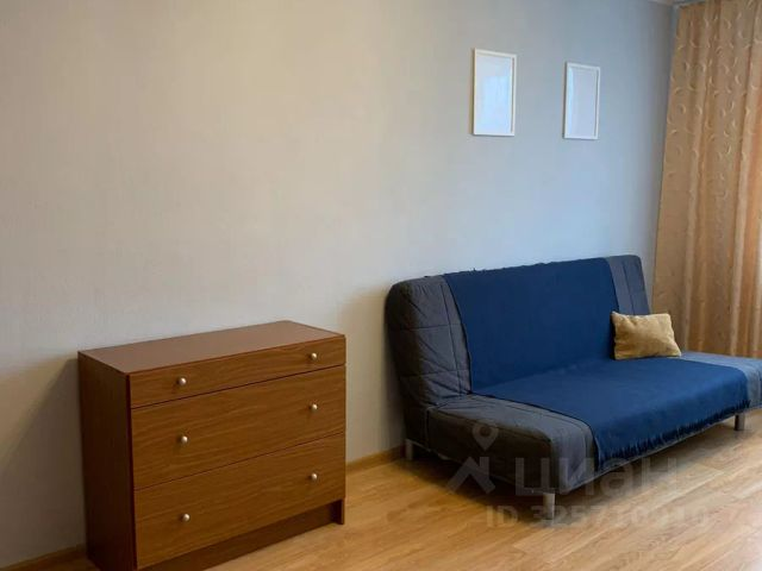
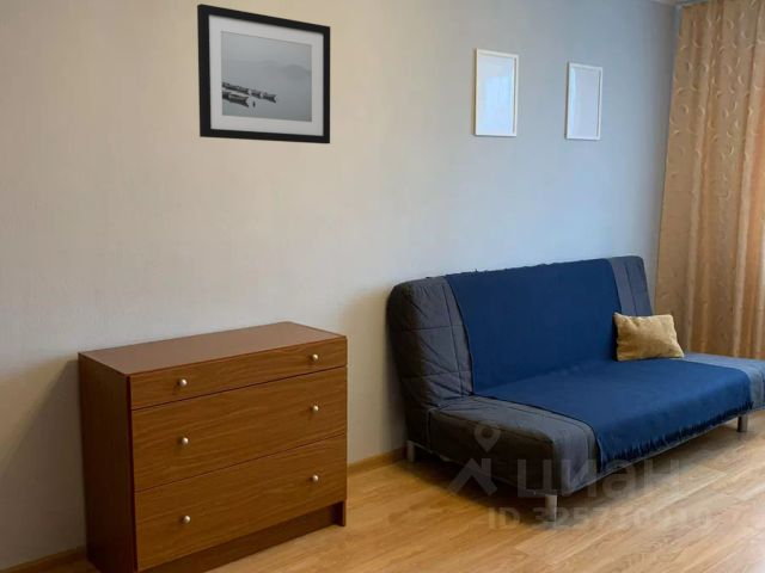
+ wall art [196,2,331,146]
